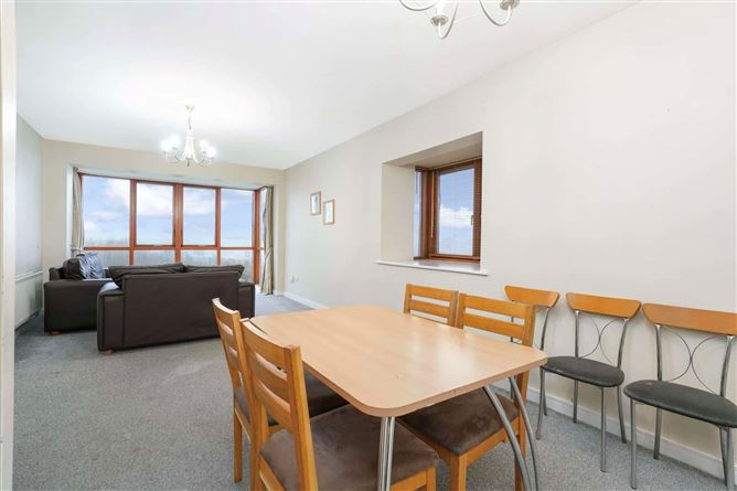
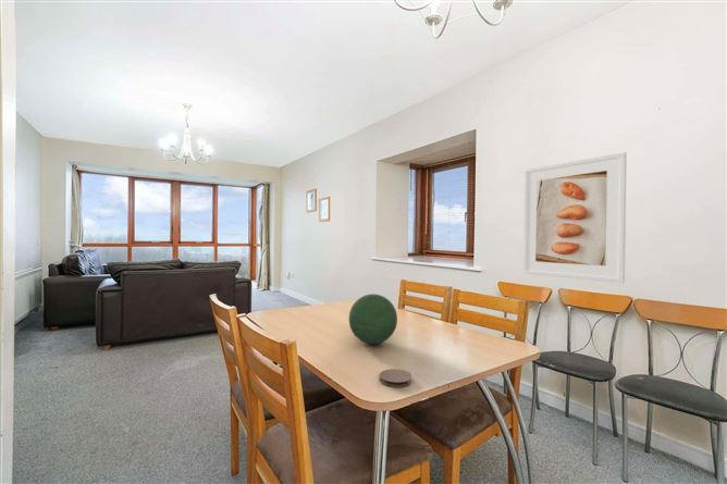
+ coaster [379,368,412,388]
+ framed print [521,151,628,284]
+ decorative orb [348,293,398,345]
